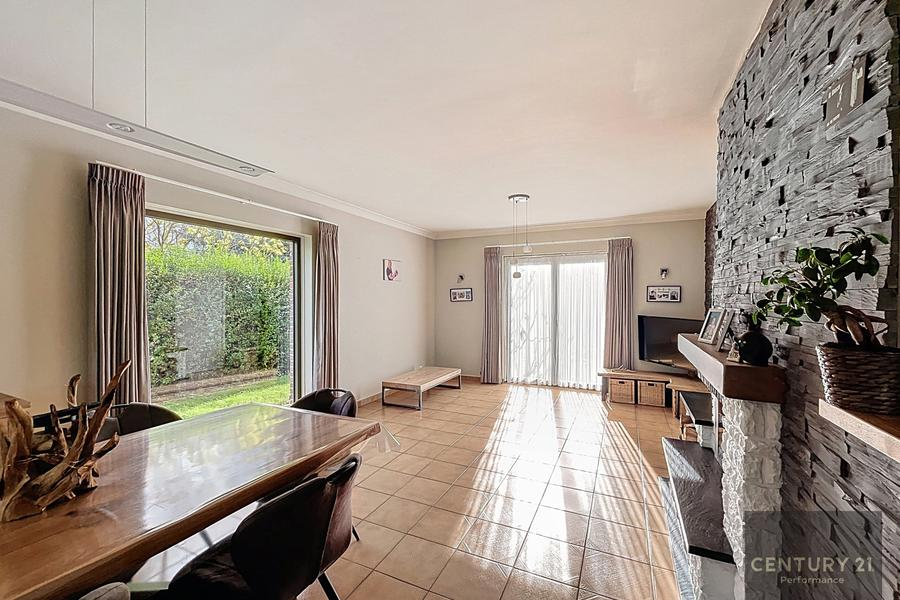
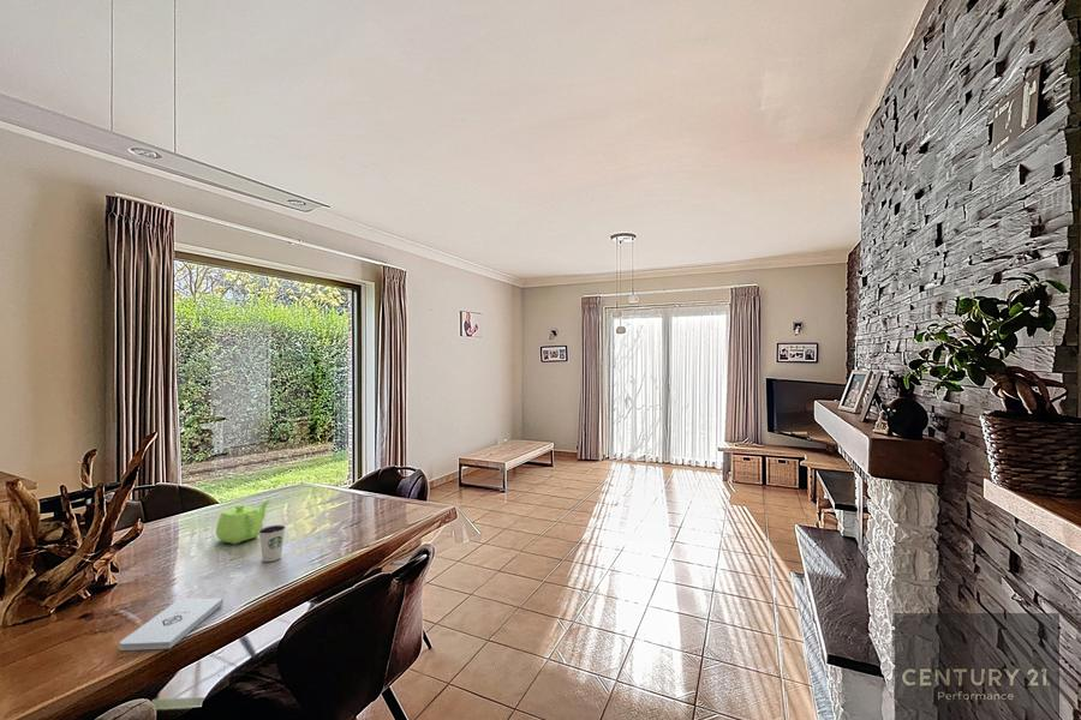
+ notepad [119,598,225,652]
+ teapot [215,499,271,546]
+ dixie cup [258,524,287,563]
